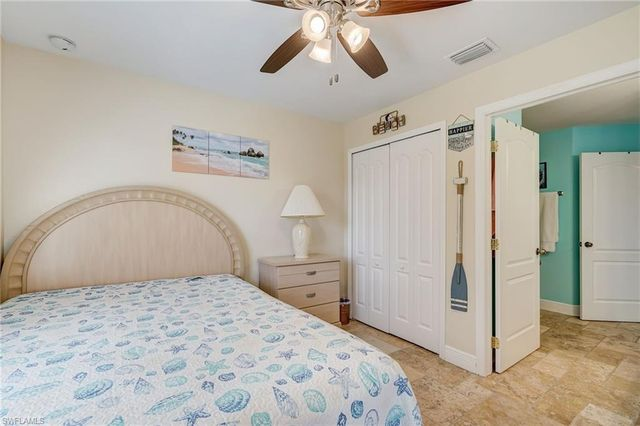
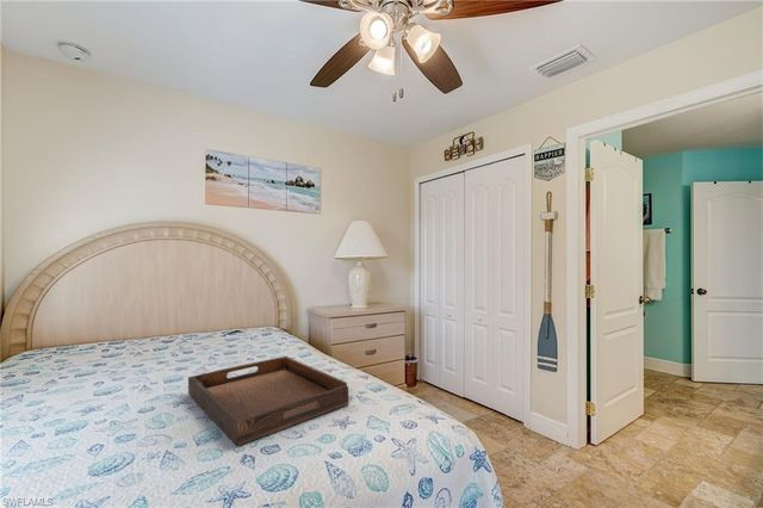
+ serving tray [187,355,349,447]
